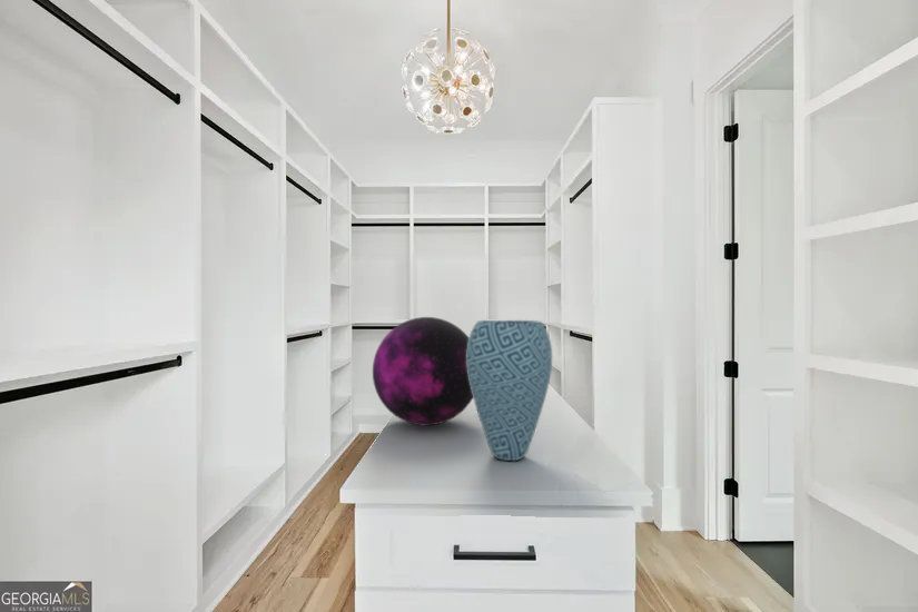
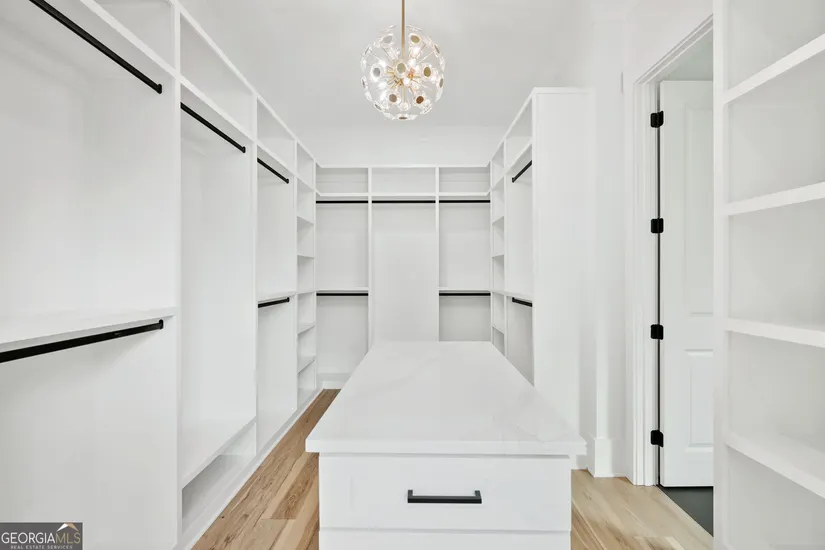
- decorative orb [372,316,474,426]
- vase [466,319,553,462]
